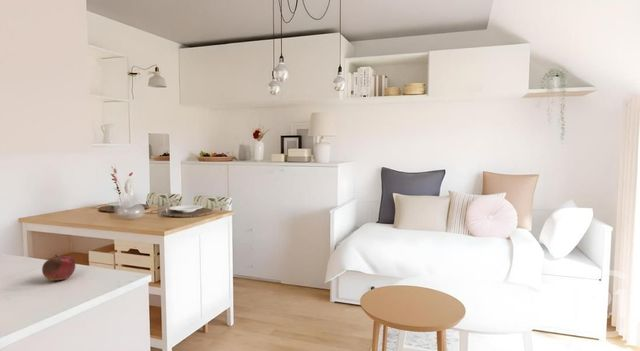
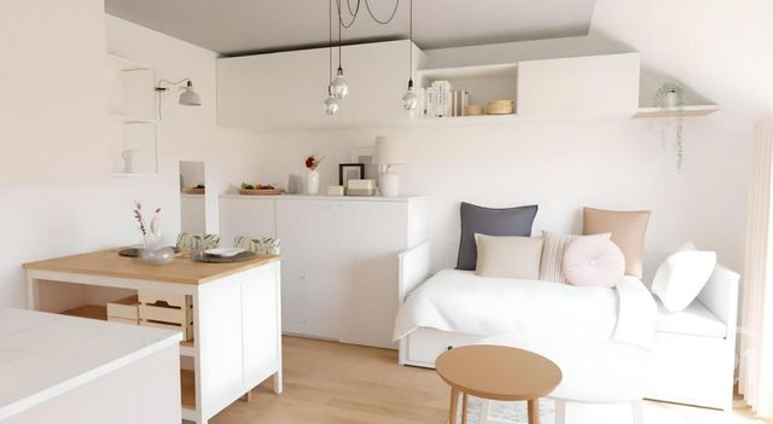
- fruit [41,254,76,282]
